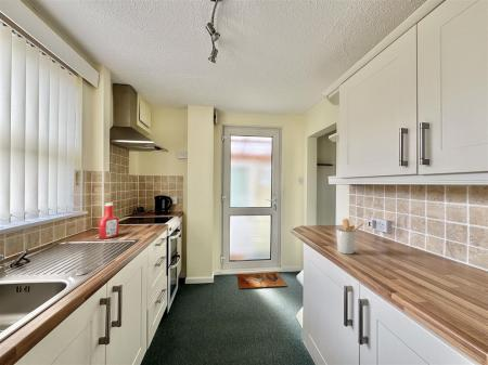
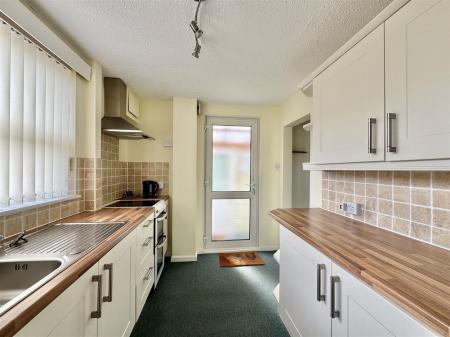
- utensil holder [335,218,365,255]
- soap bottle [98,201,119,240]
